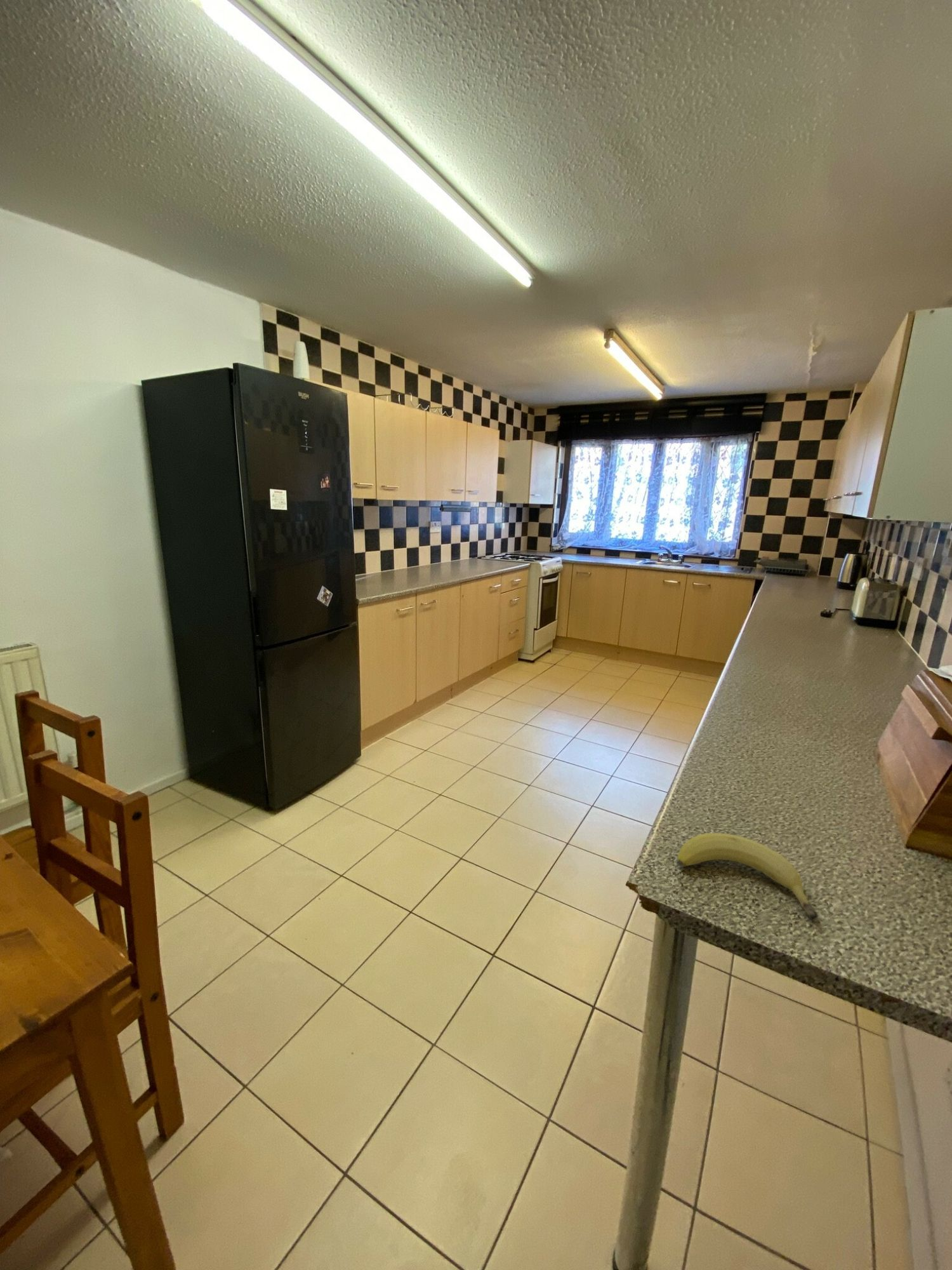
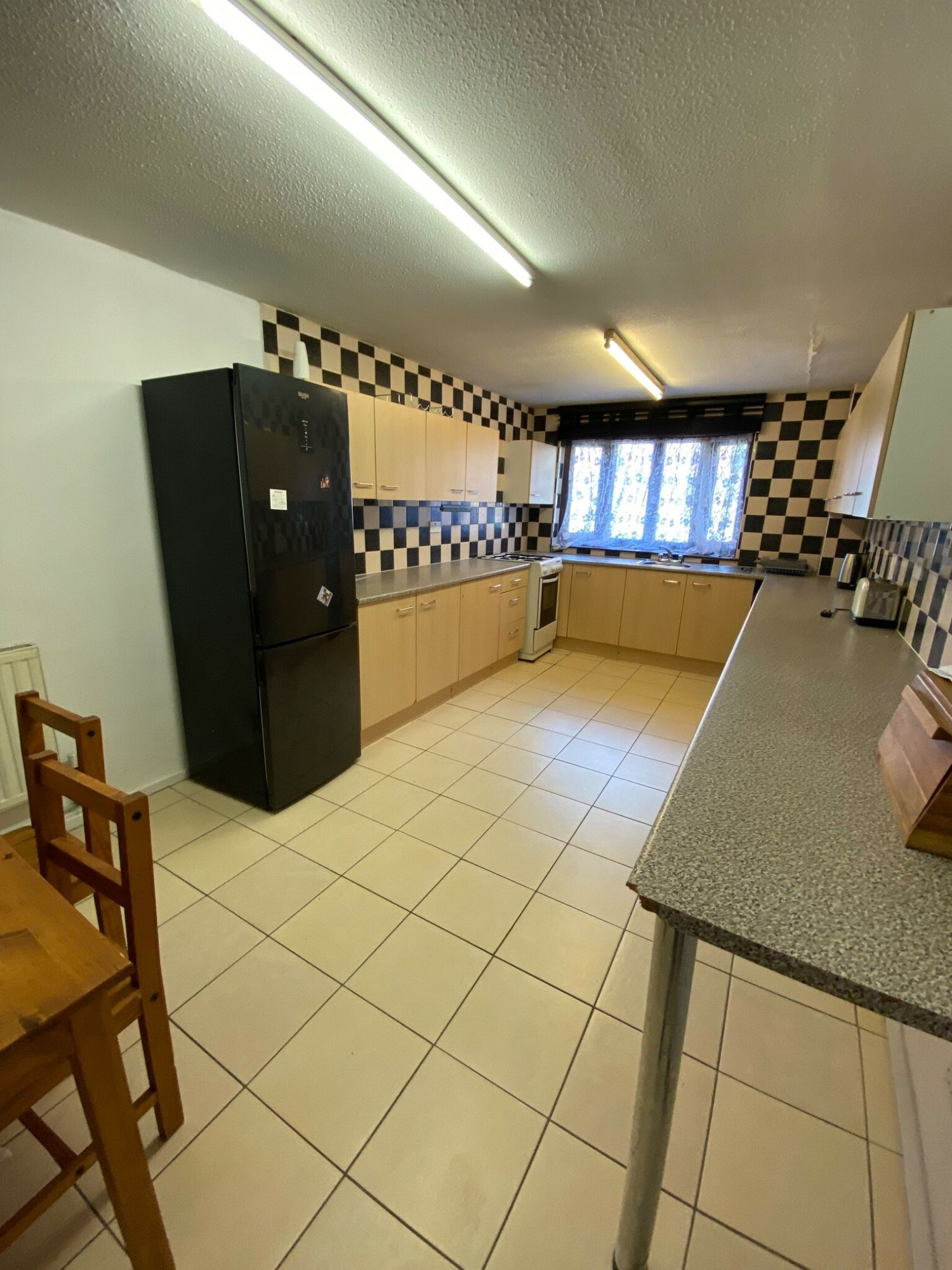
- fruit [676,832,819,921]
